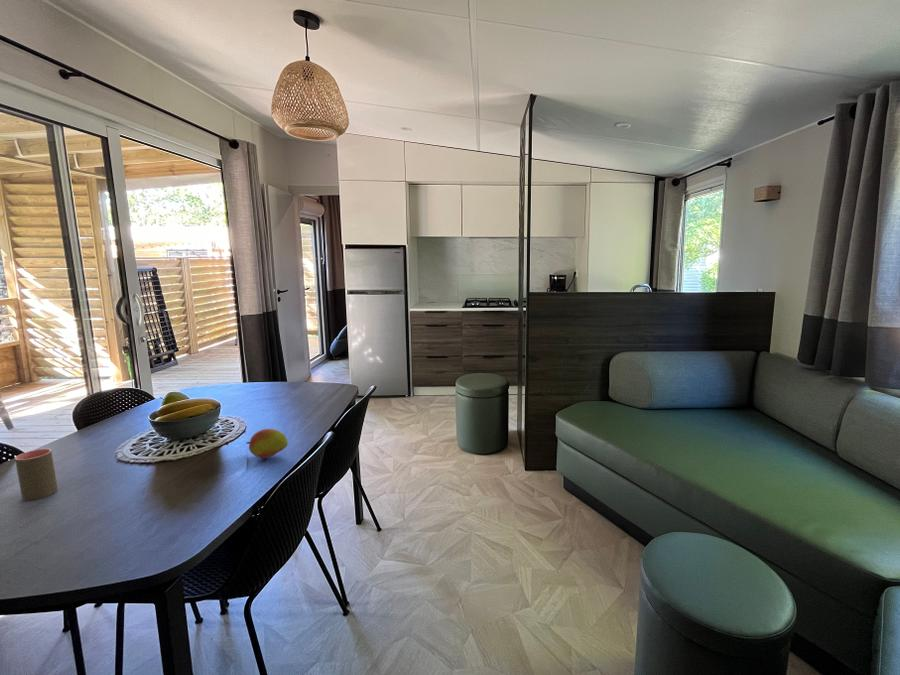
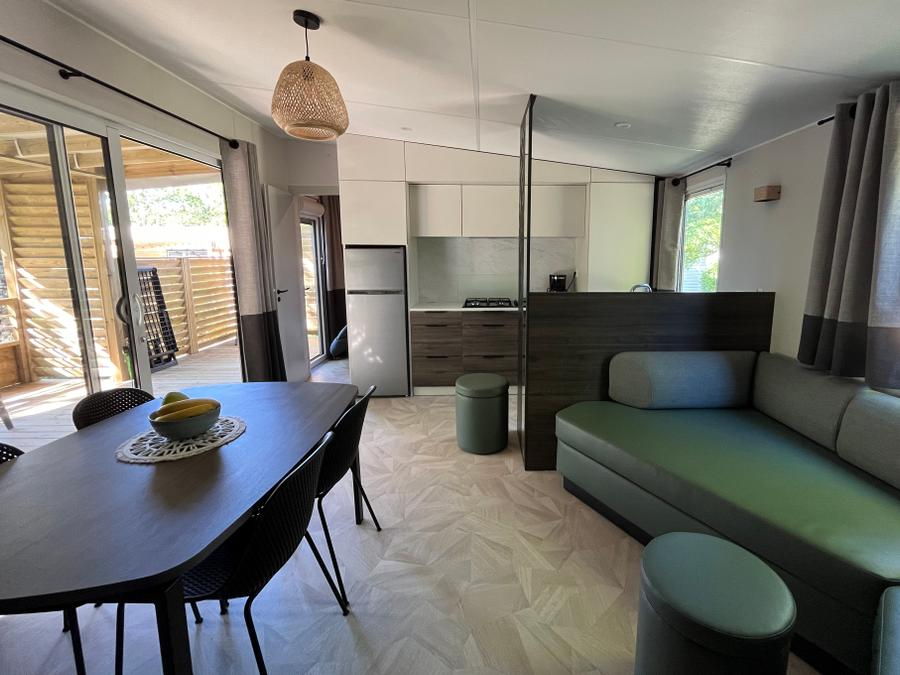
- cup [14,448,59,502]
- fruit [245,428,289,459]
